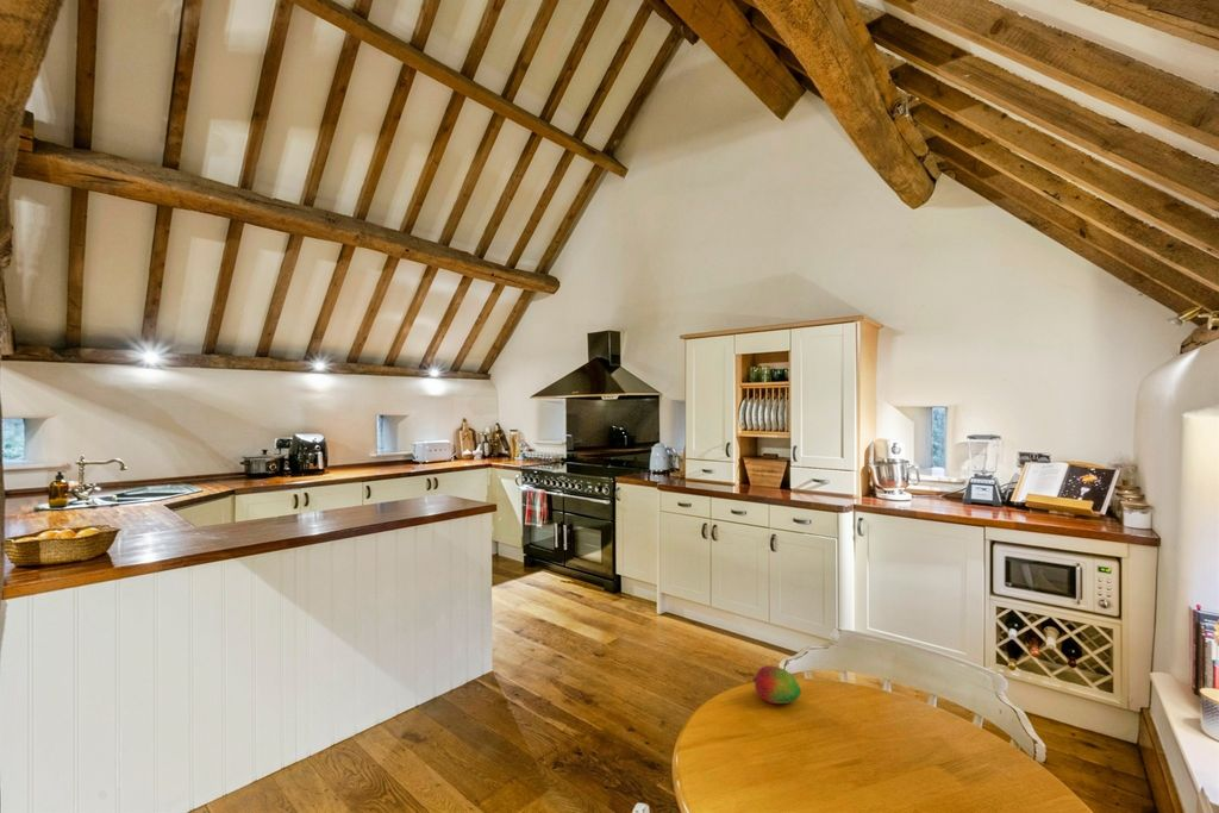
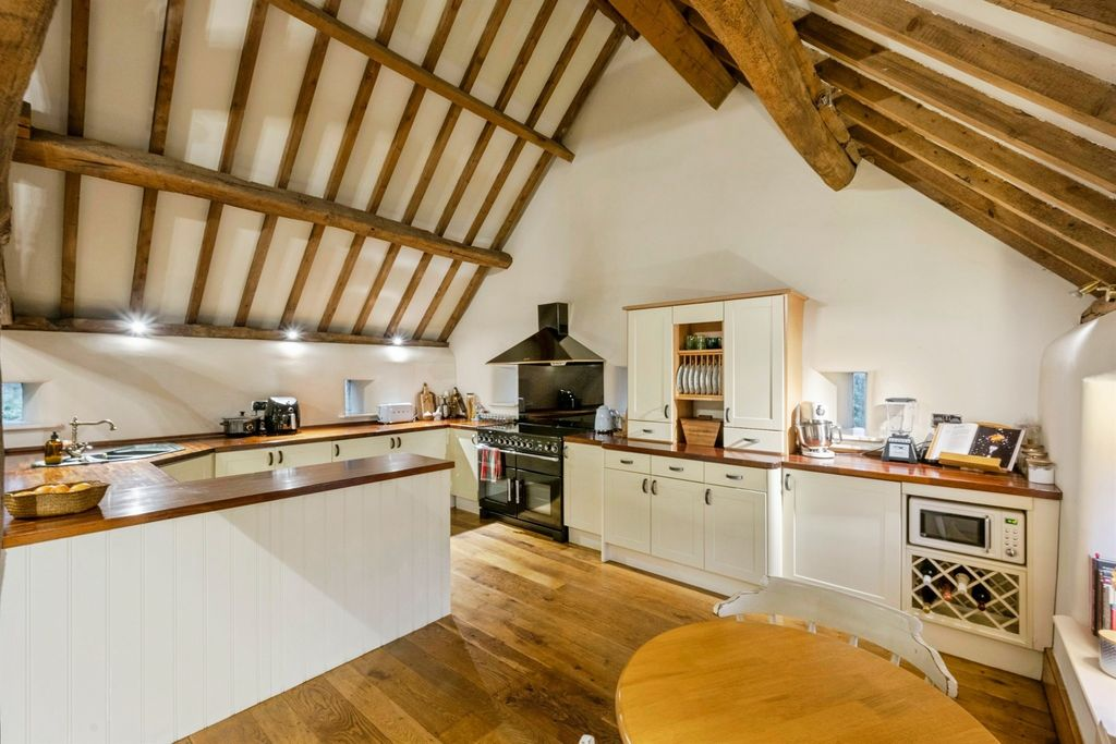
- fruit [751,664,802,705]
